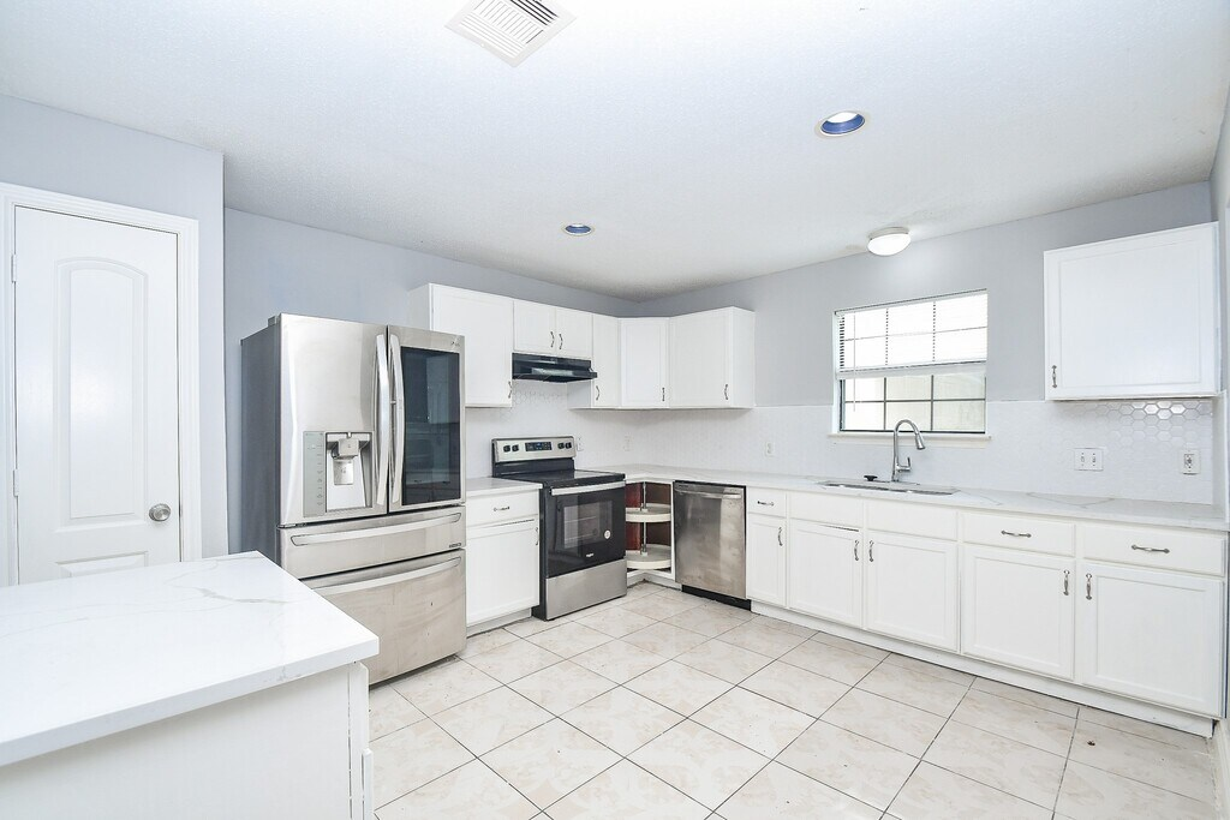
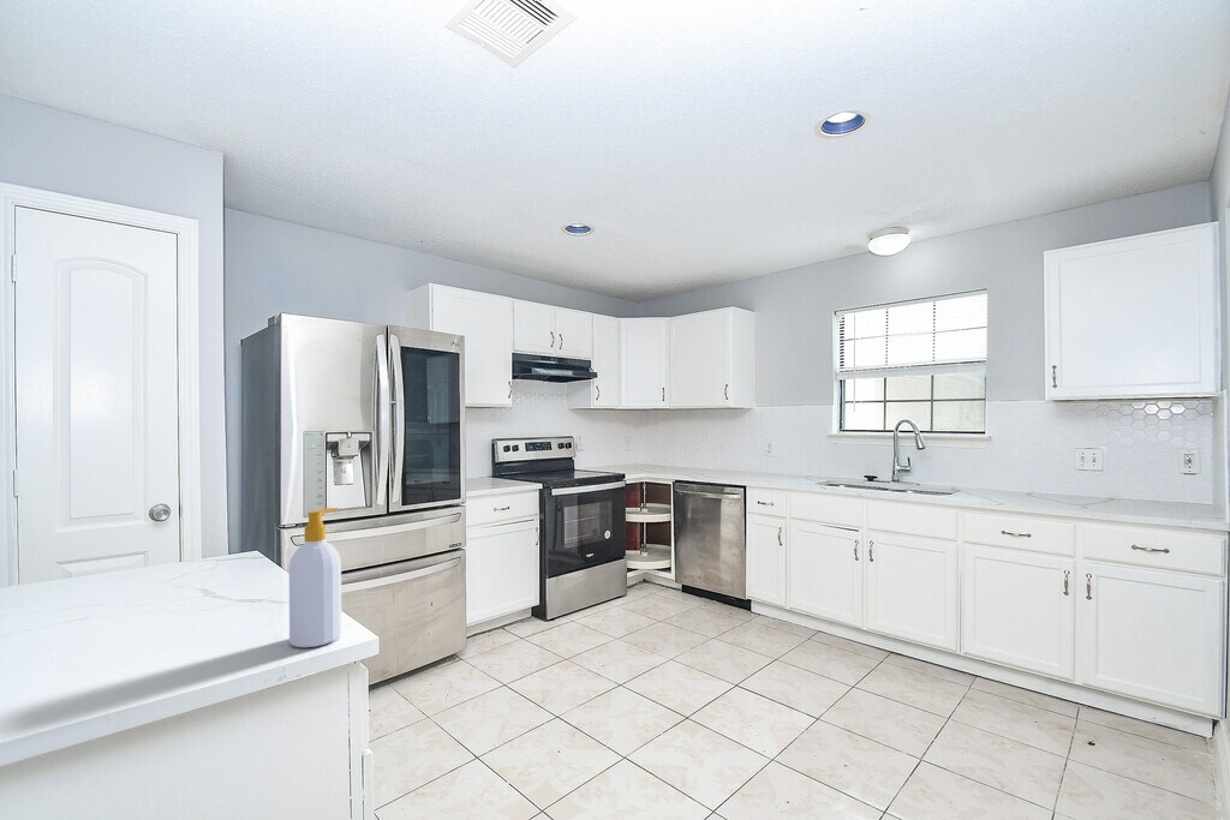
+ soap bottle [288,507,342,648]
